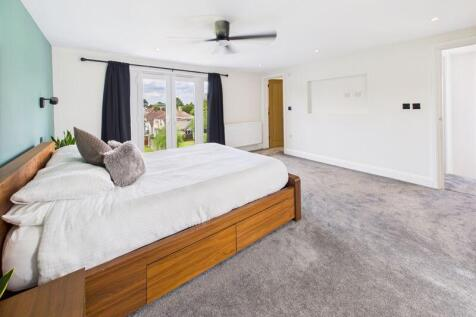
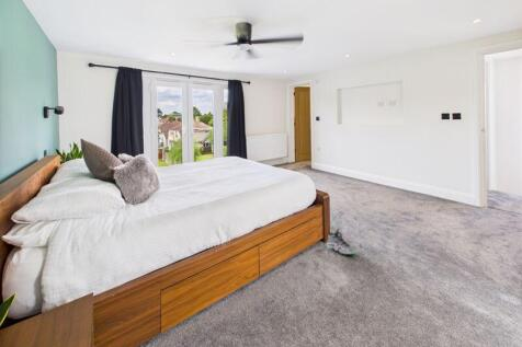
+ sneaker [326,228,358,255]
